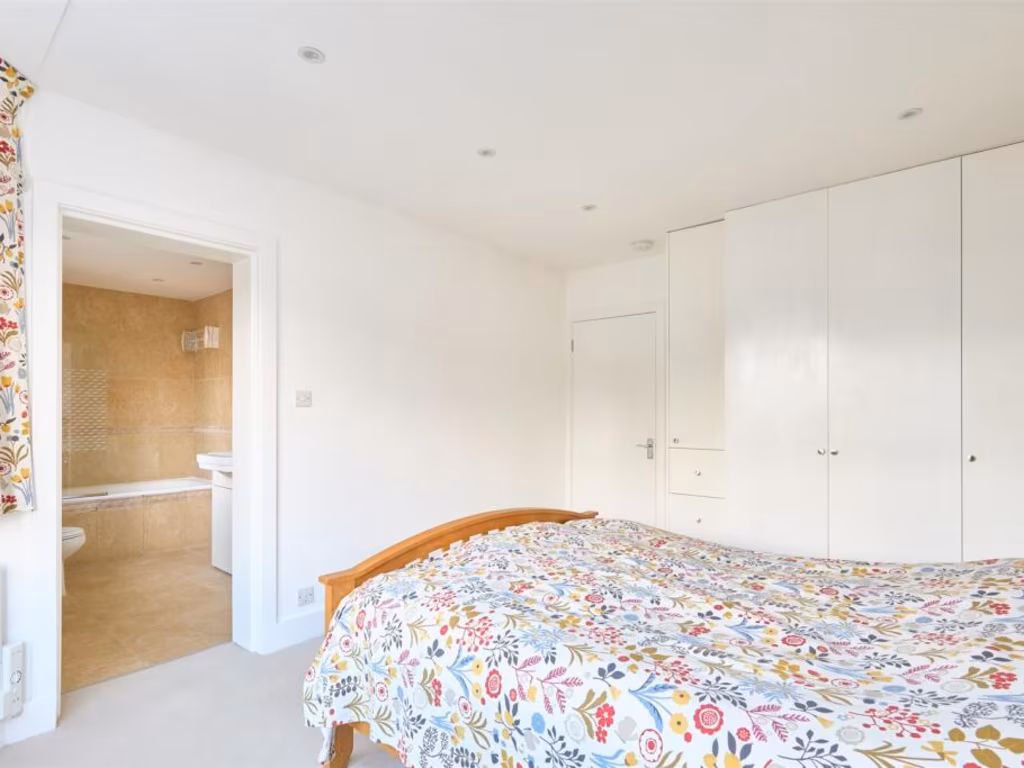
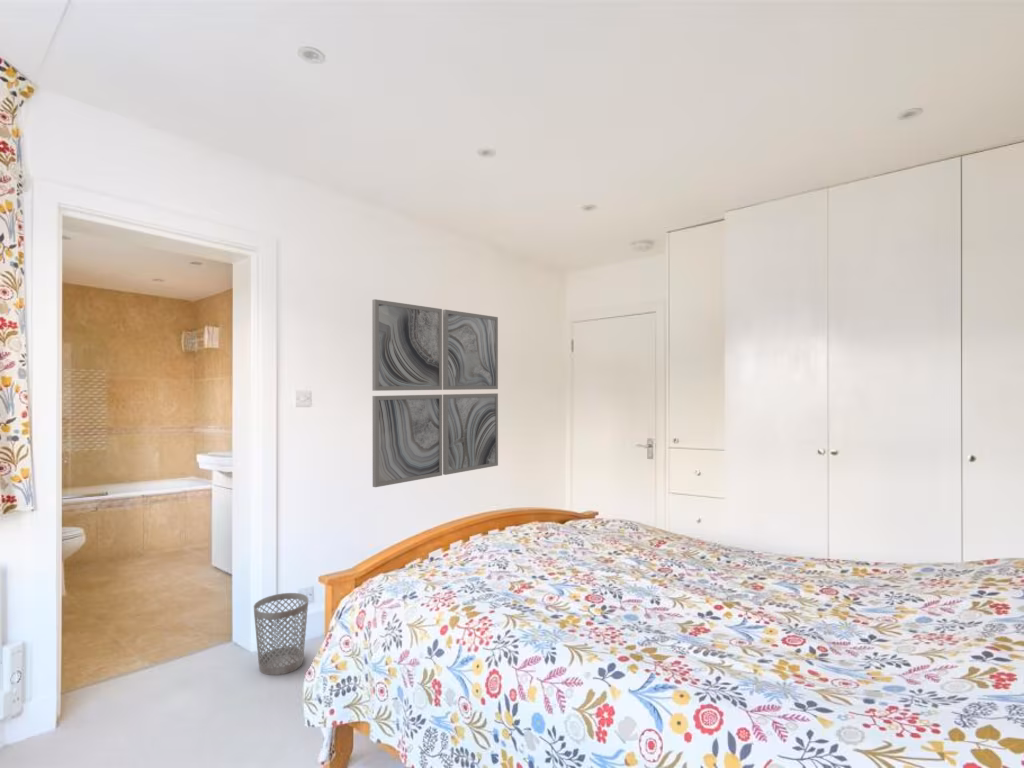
+ wall art [371,298,499,488]
+ wastebasket [253,592,309,676]
